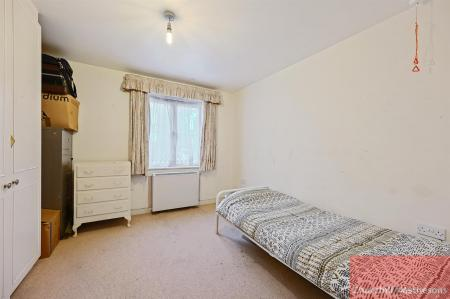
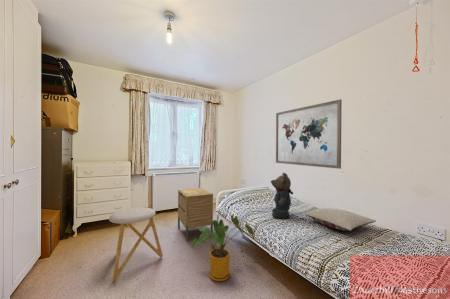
+ wall art [275,98,343,170]
+ nightstand [177,187,214,243]
+ pillow [305,207,377,232]
+ teddy bear [270,172,294,219]
+ house plant [191,214,255,282]
+ stool [108,206,164,282]
